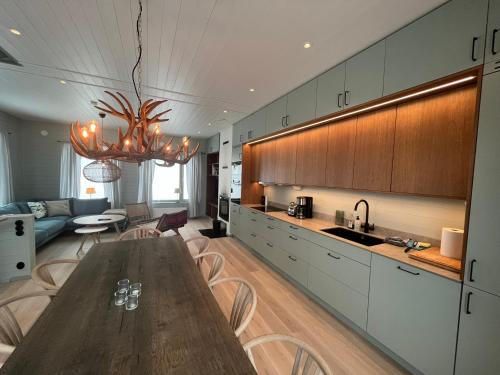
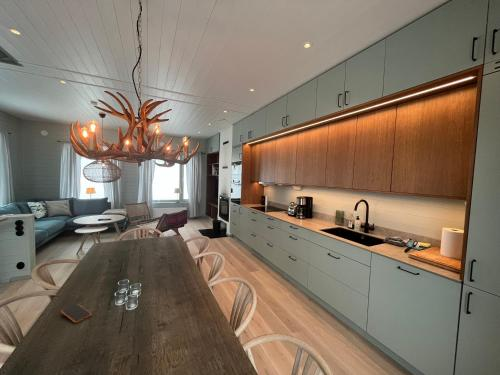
+ smartphone [60,303,93,324]
